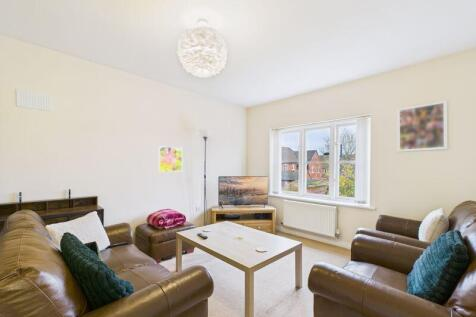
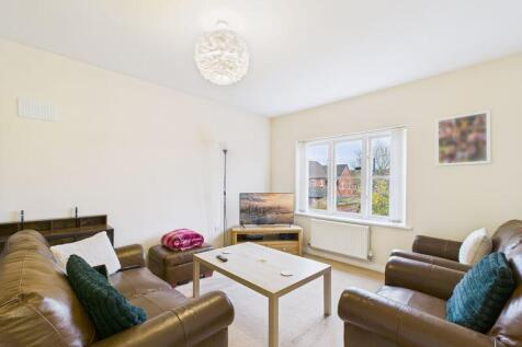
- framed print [157,145,183,173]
